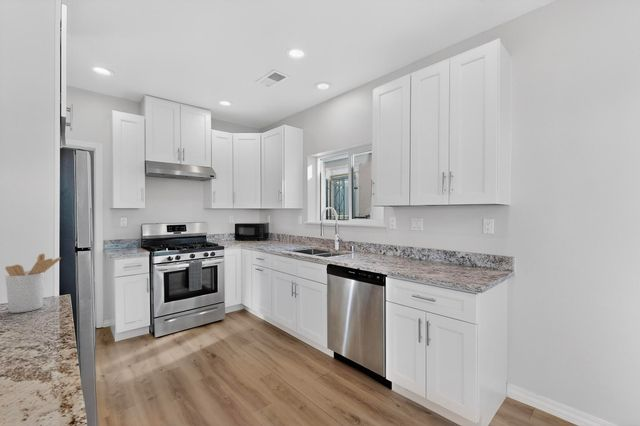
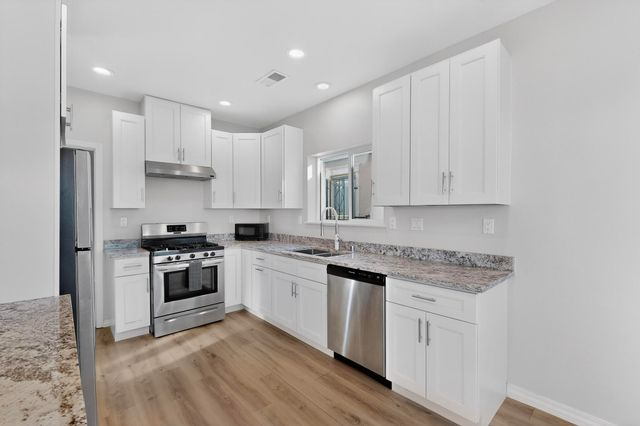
- utensil holder [4,252,62,314]
